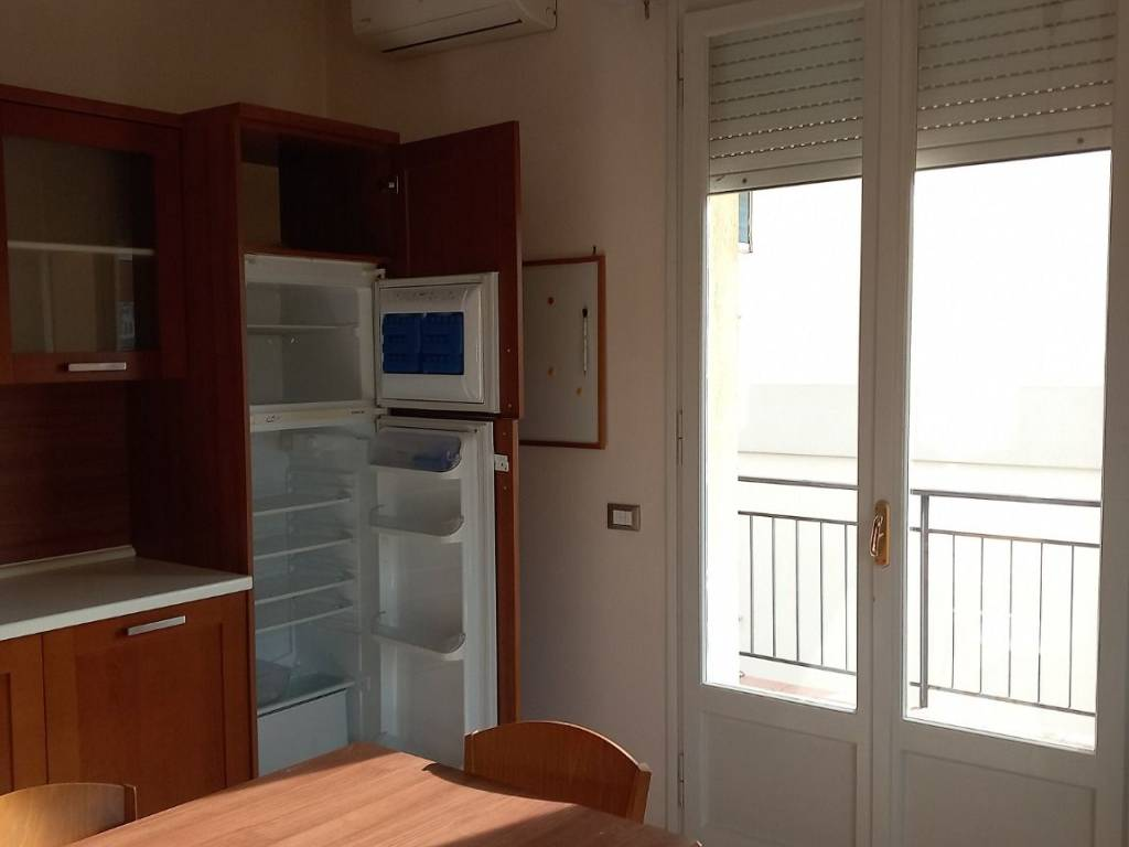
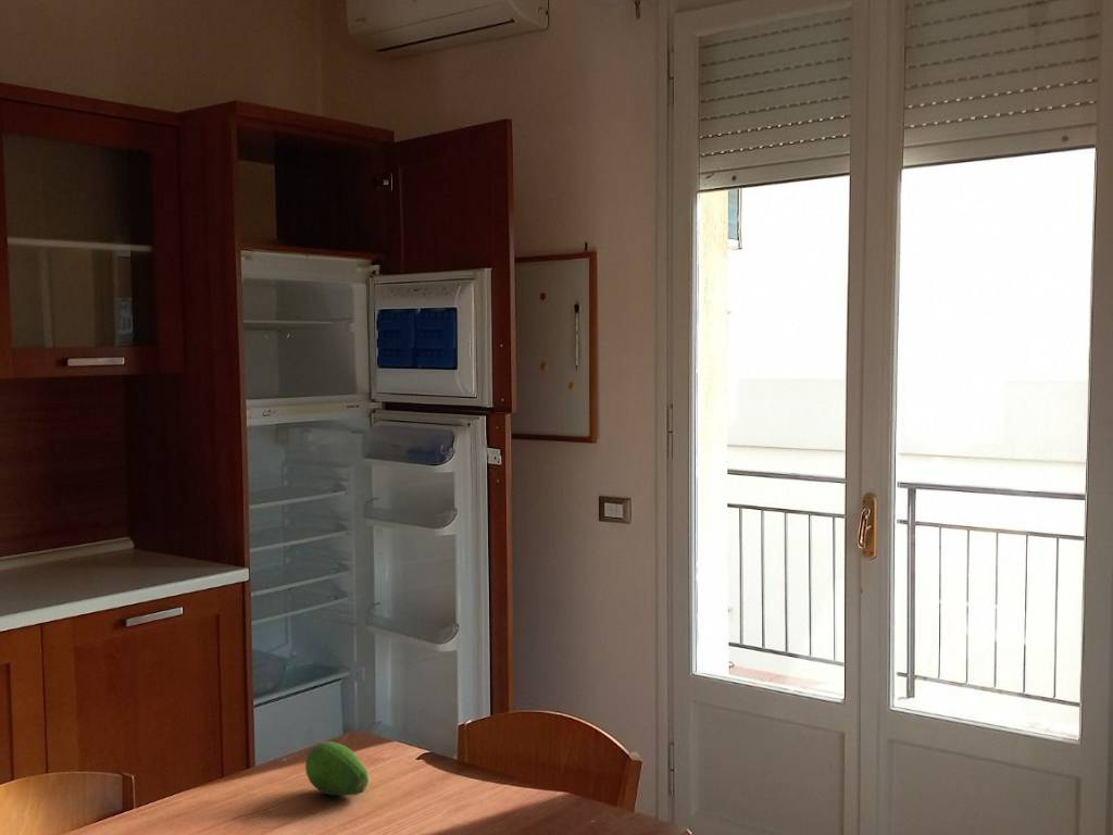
+ fruit [304,740,370,797]
